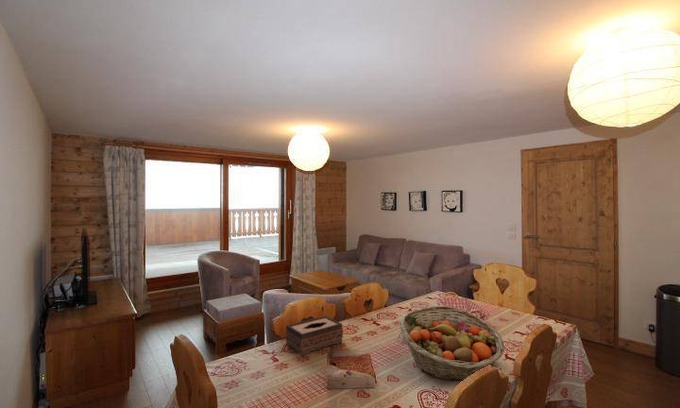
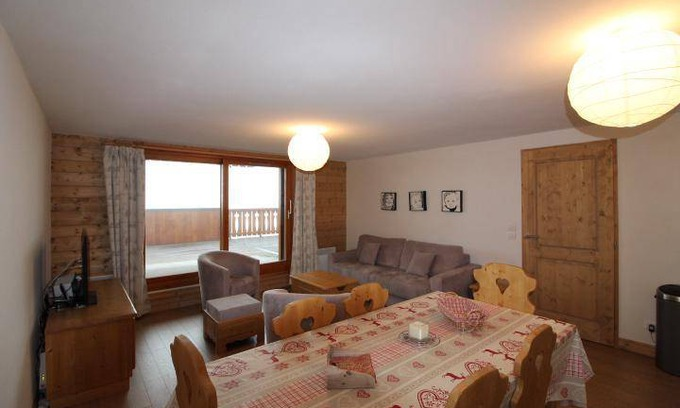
- fruit basket [398,305,505,382]
- tissue box [285,315,344,356]
